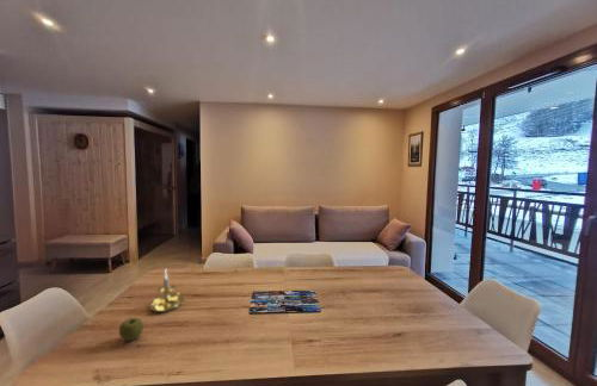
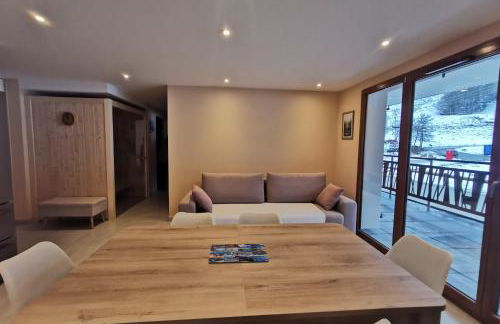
- candle holder [148,269,185,313]
- apple [118,317,144,342]
